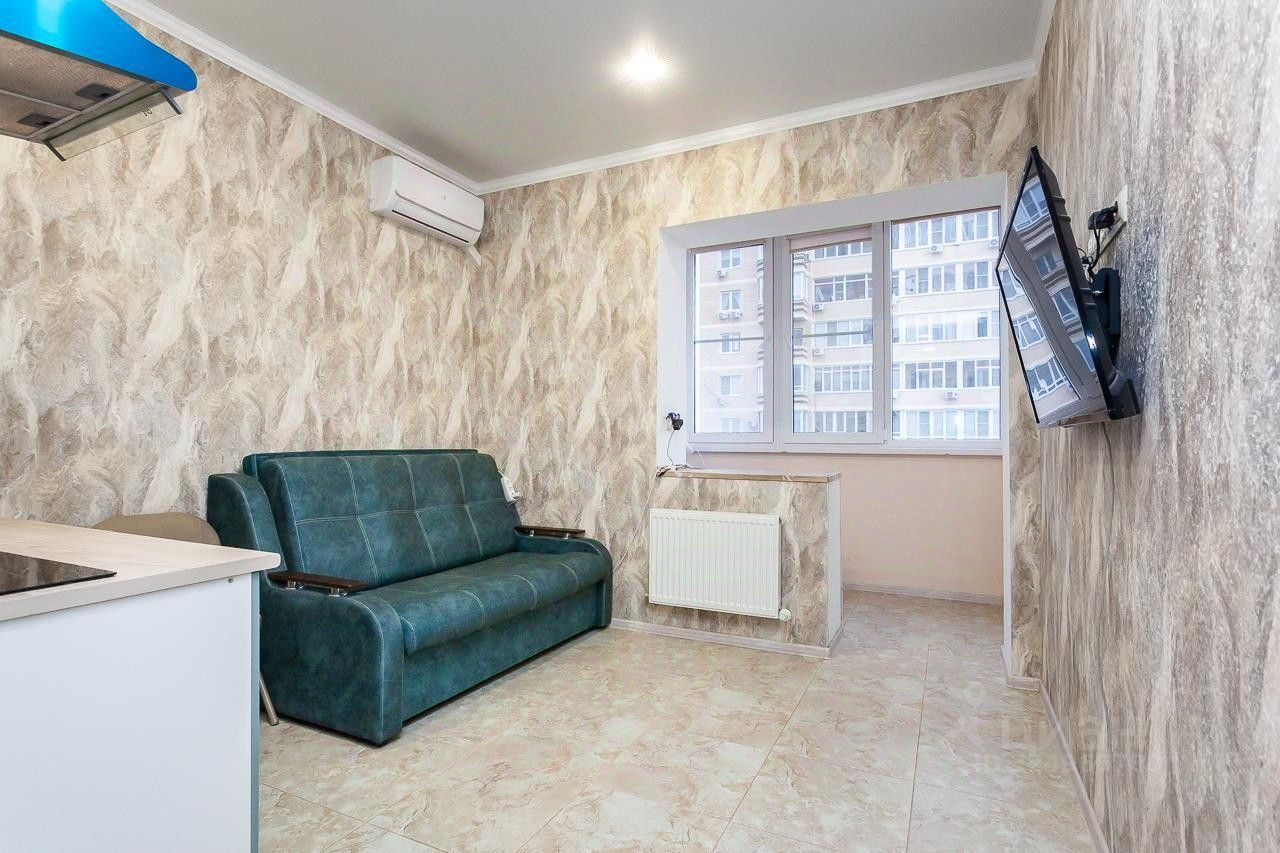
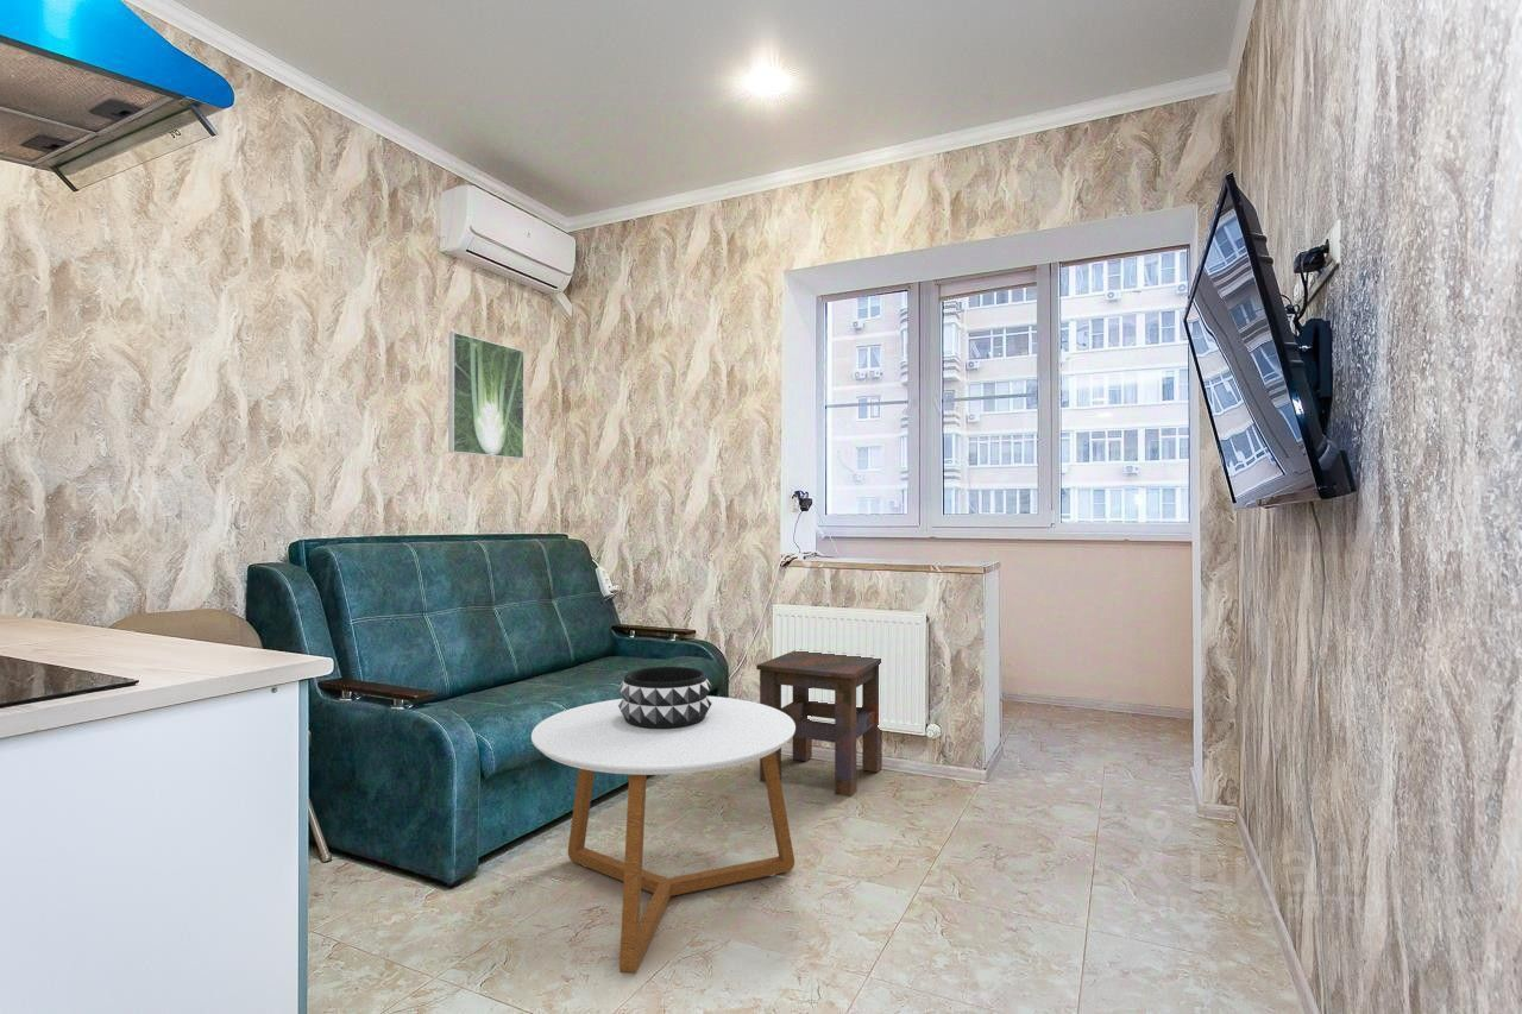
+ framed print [447,330,526,460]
+ side table [755,649,883,798]
+ coffee table [530,695,795,975]
+ decorative bowl [617,666,713,729]
